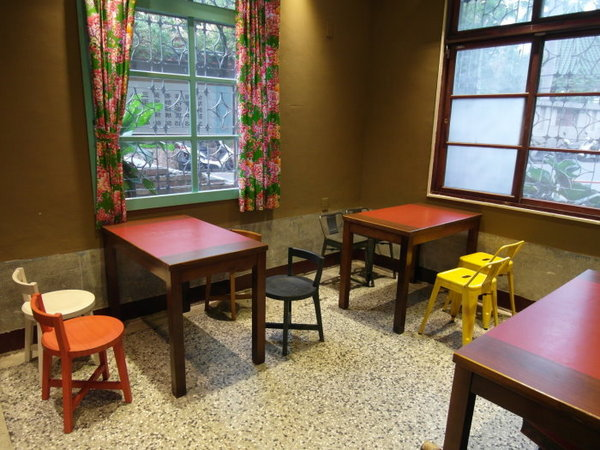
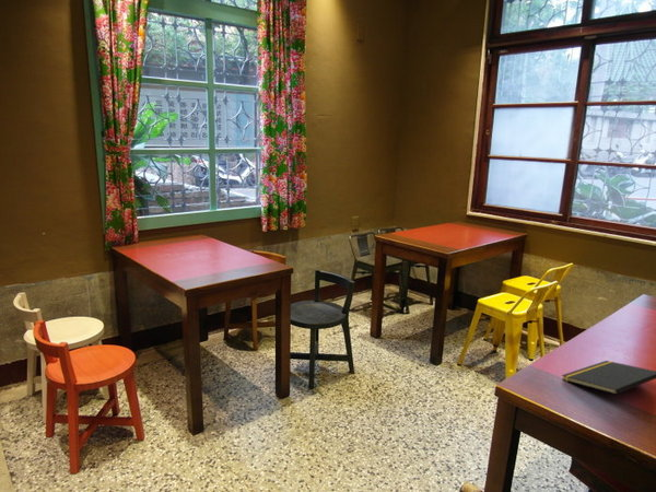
+ notepad [561,360,656,396]
